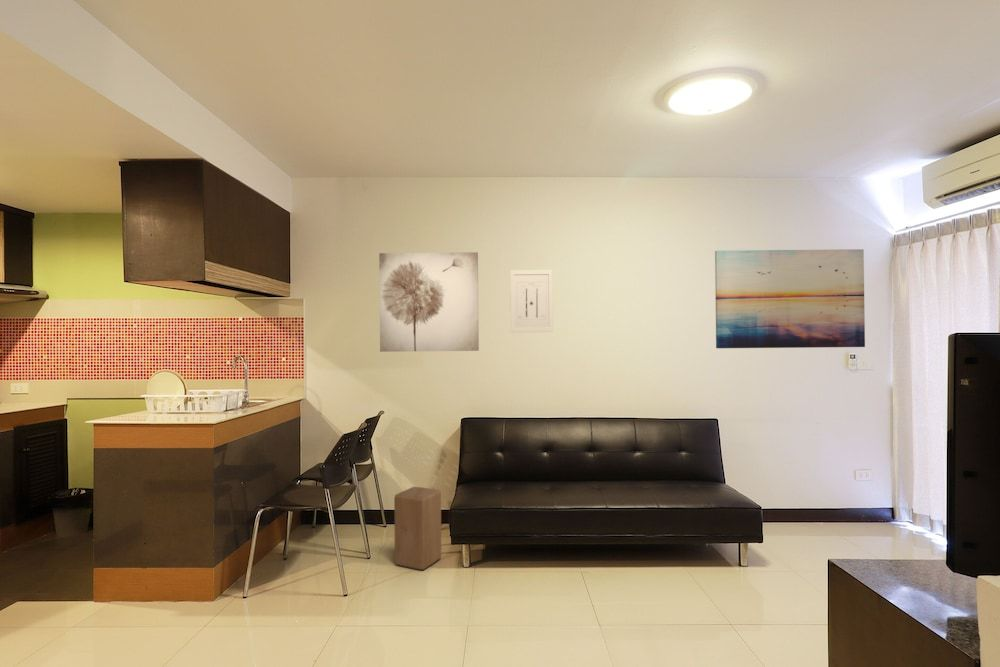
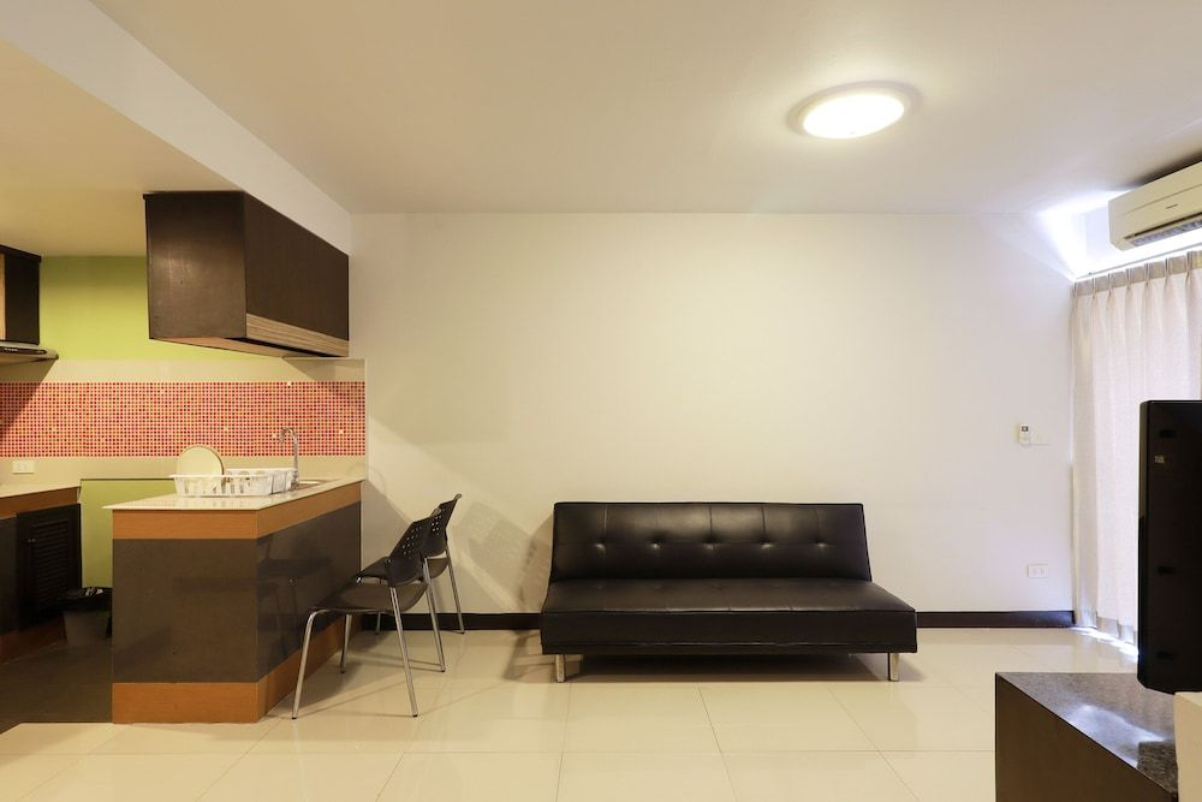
- wall art [378,251,480,353]
- wall art [714,248,866,349]
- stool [393,486,442,571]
- wall art [509,269,554,333]
